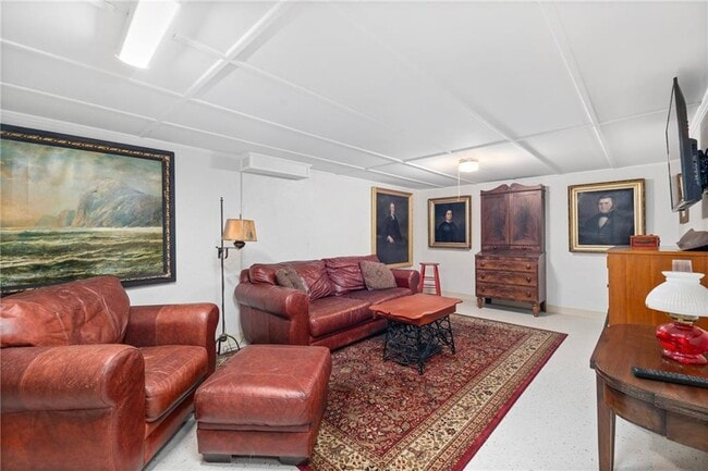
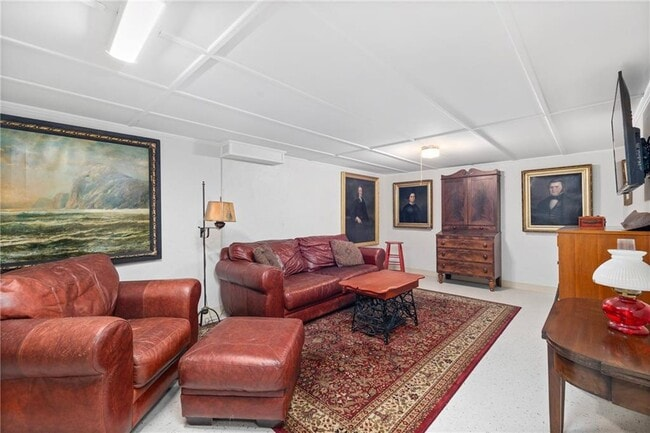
- remote control [630,365,708,389]
